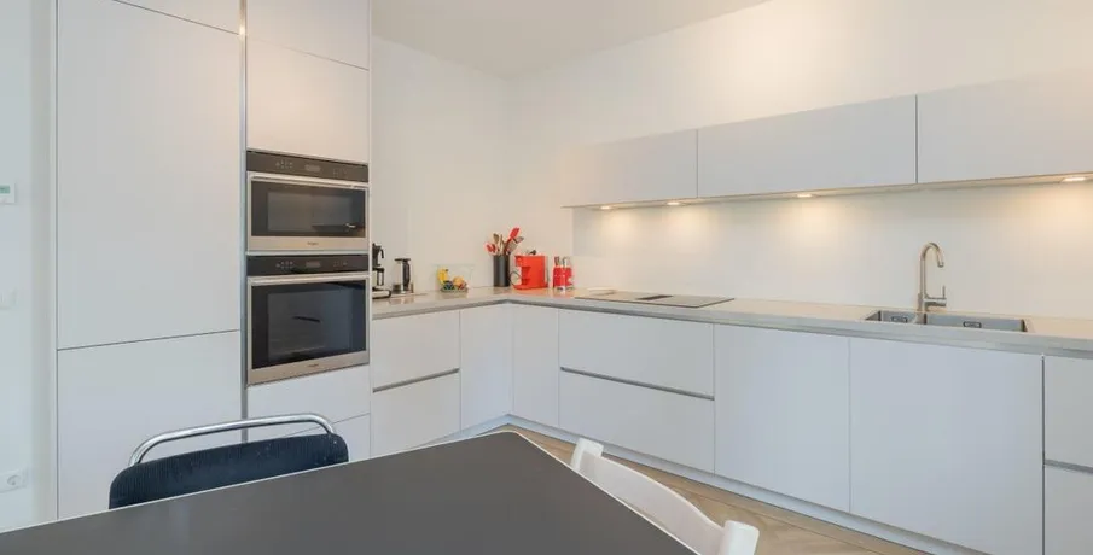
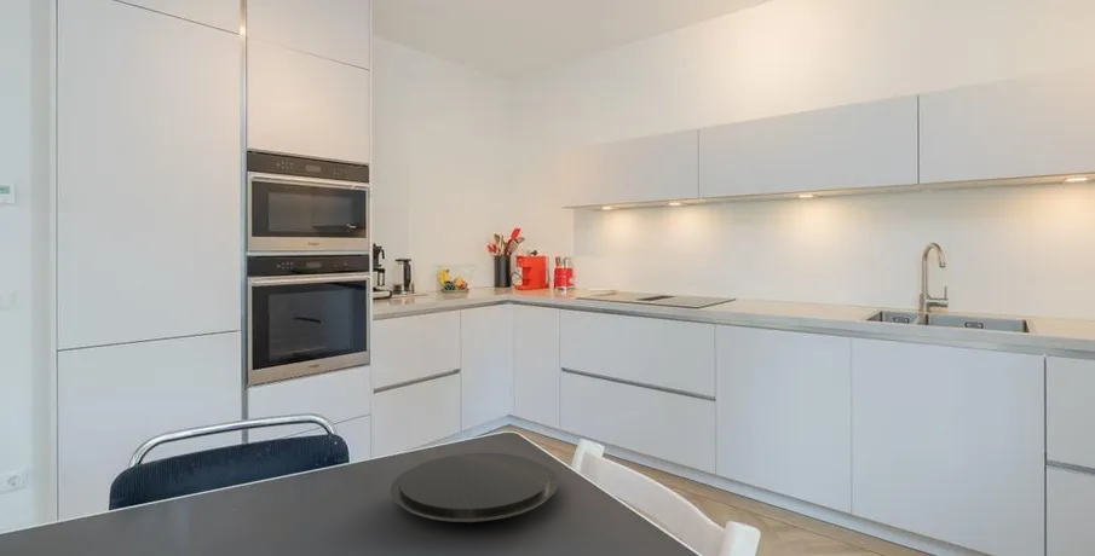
+ plate [388,452,559,523]
